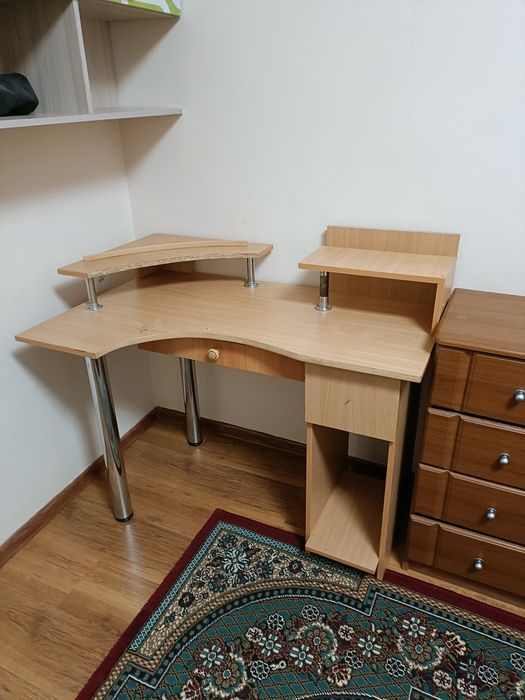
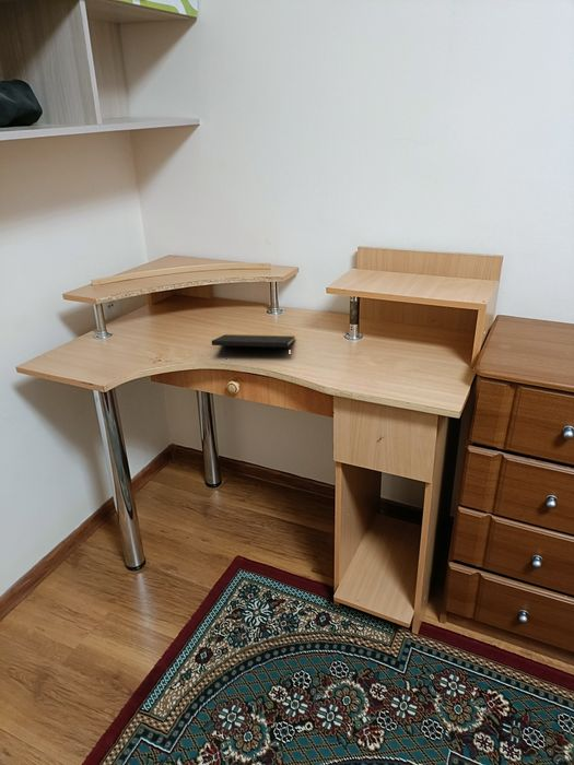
+ notepad [211,333,296,358]
